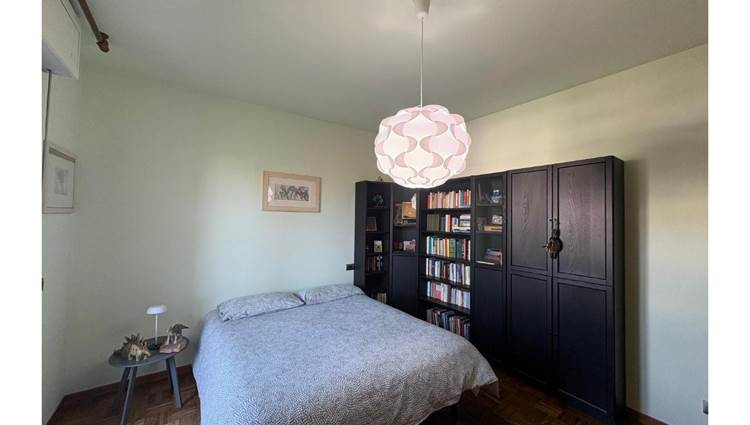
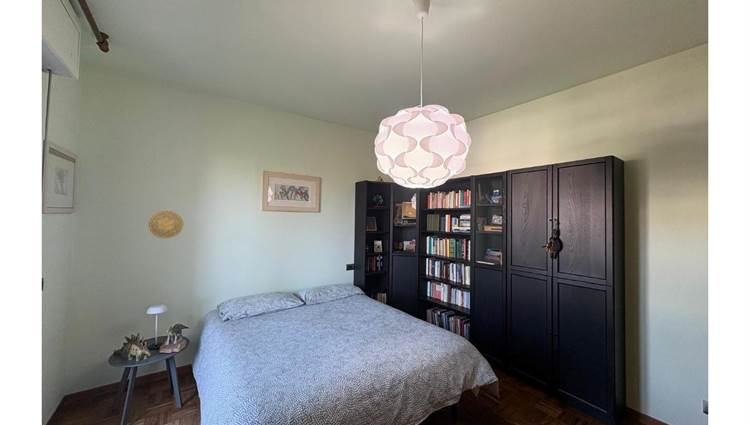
+ decorative plate [147,209,184,239]
